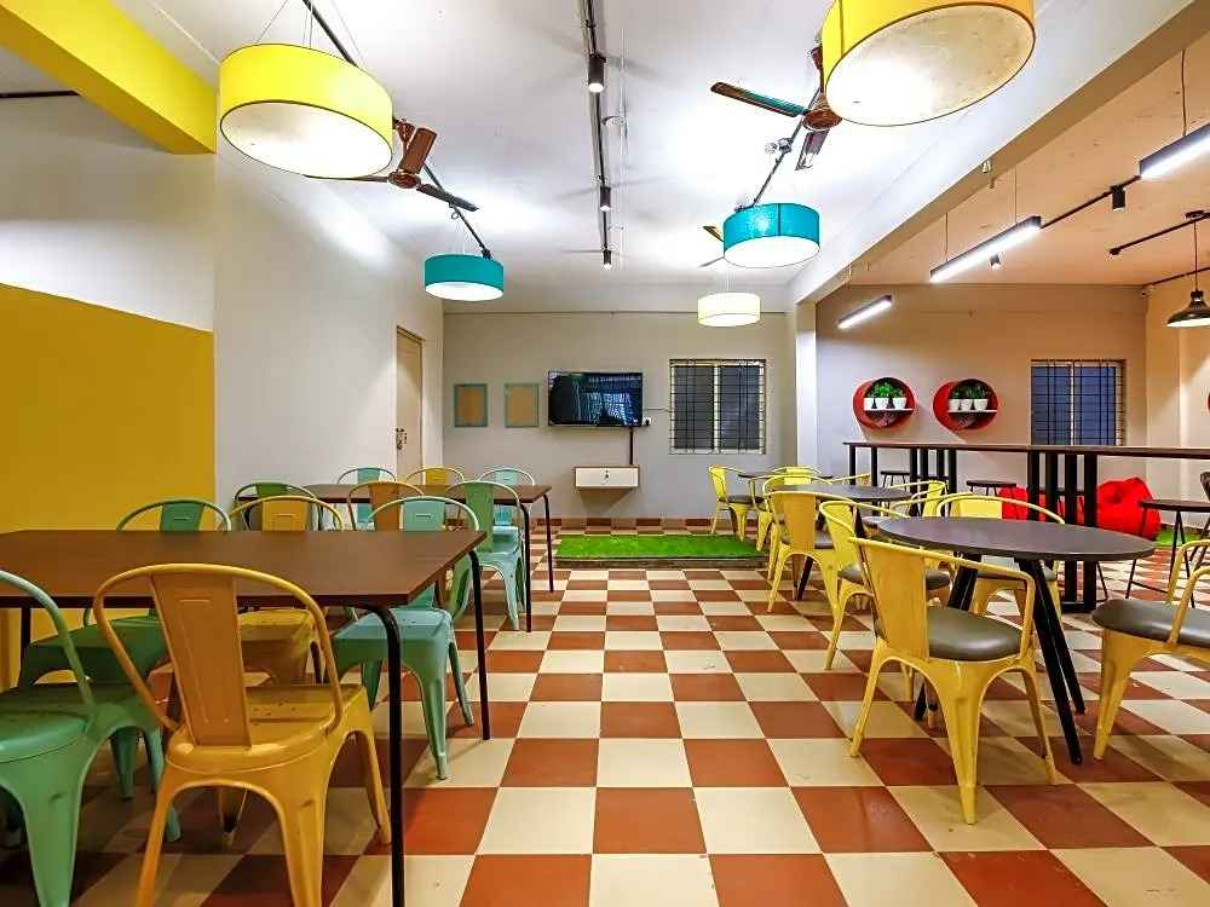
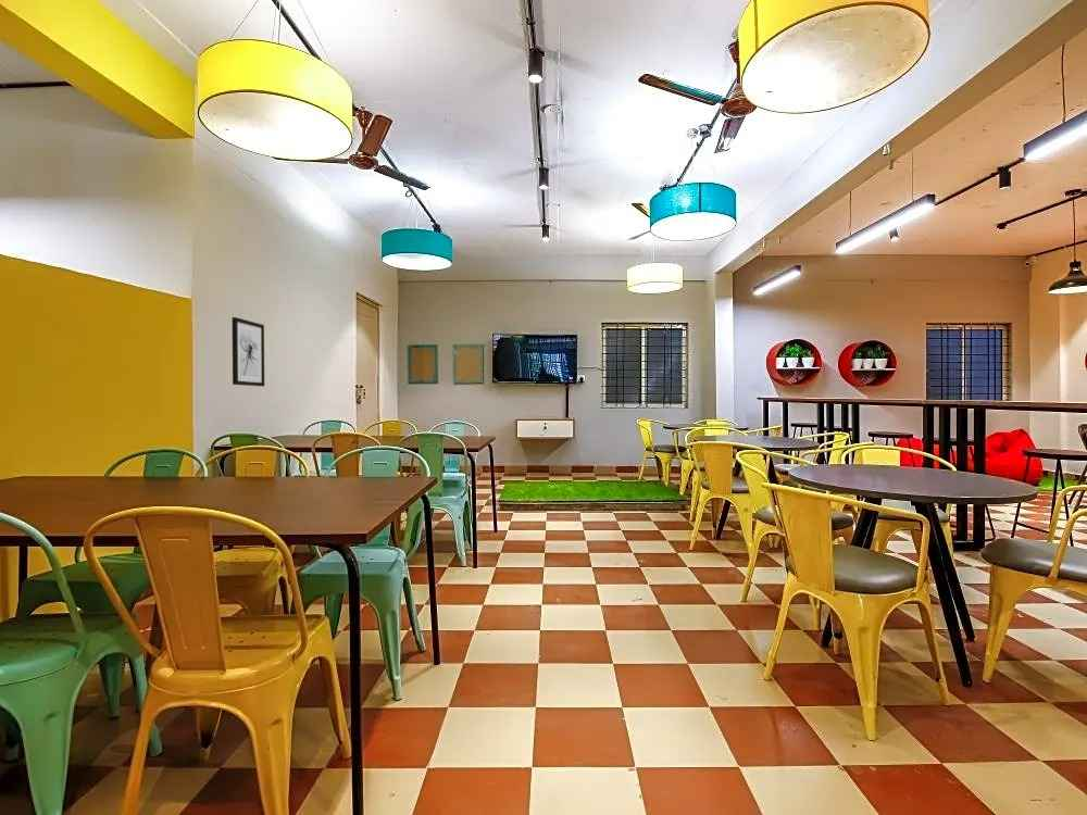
+ wall art [232,316,265,387]
